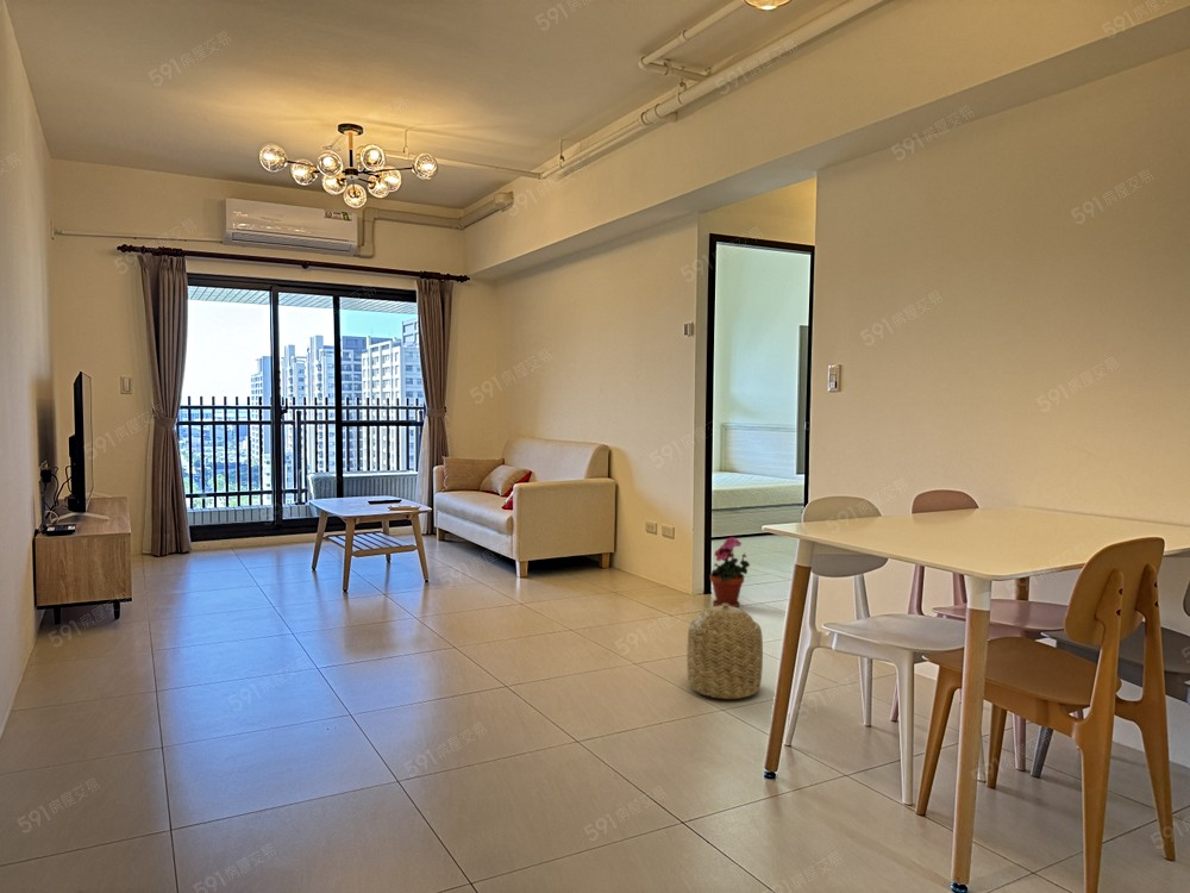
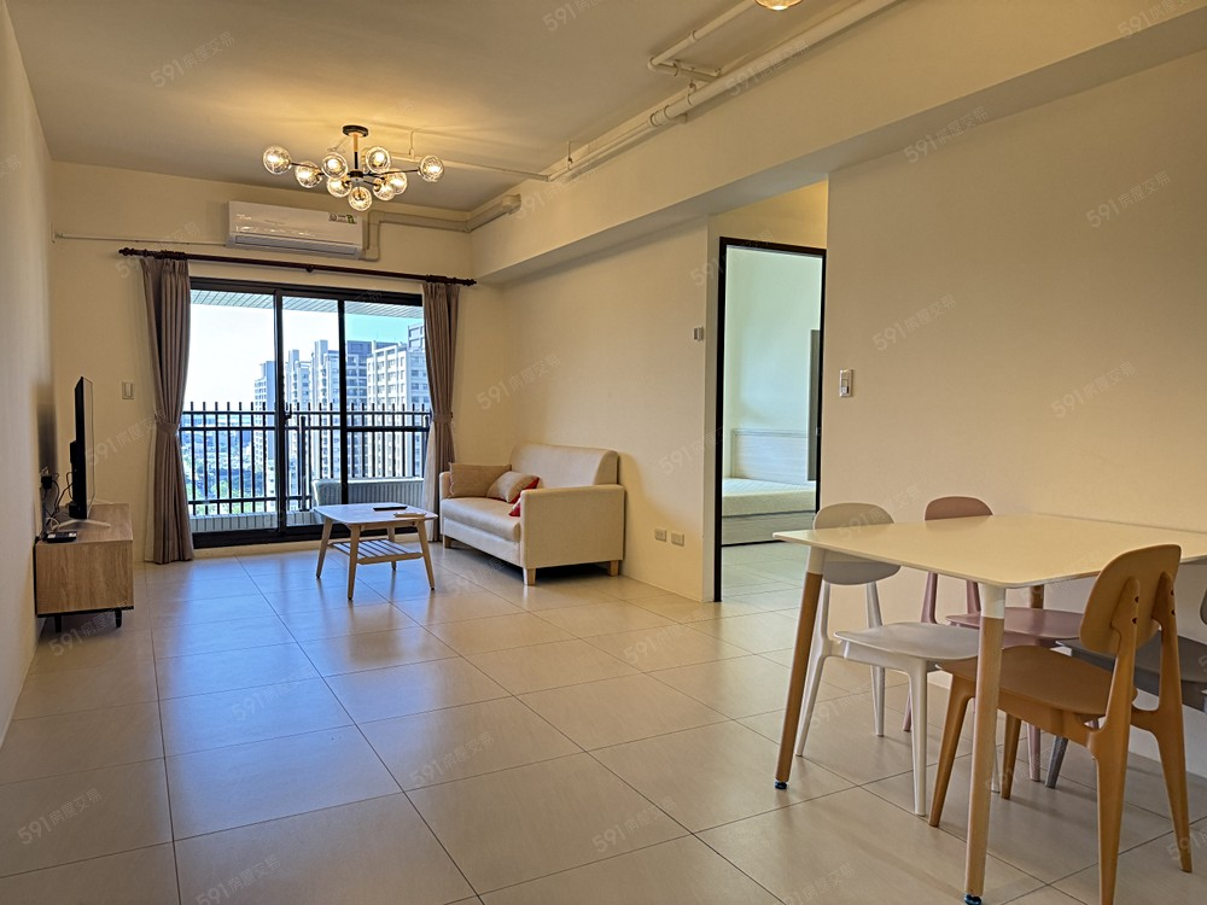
- potted plant [709,536,751,608]
- basket [685,604,764,700]
